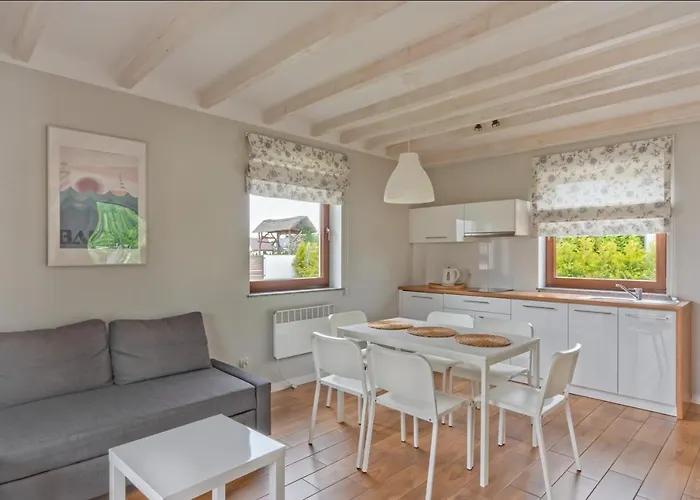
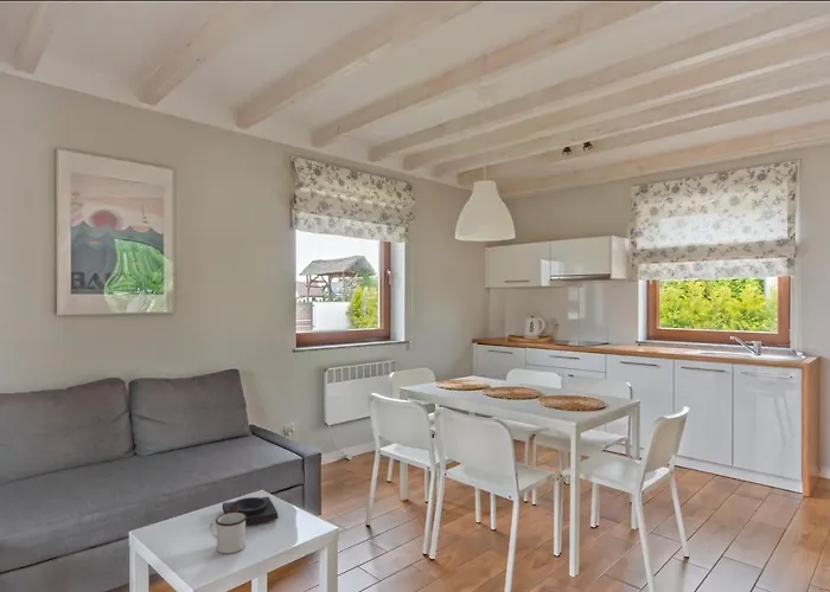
+ mug [209,513,247,554]
+ decorative bowl [222,496,279,526]
